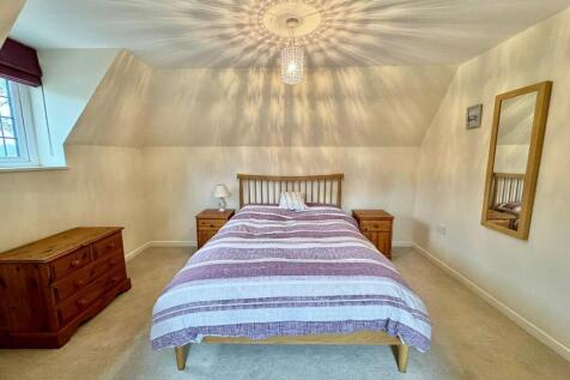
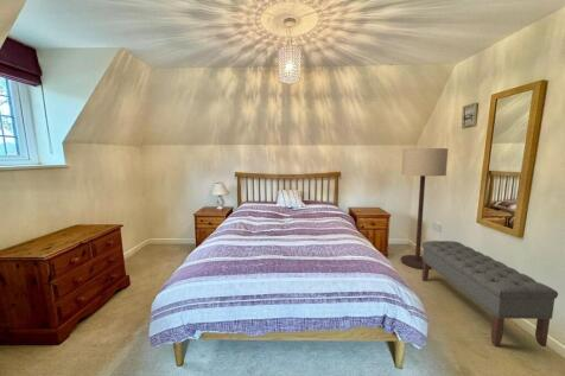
+ bench [421,240,559,348]
+ floor lamp [400,147,449,270]
